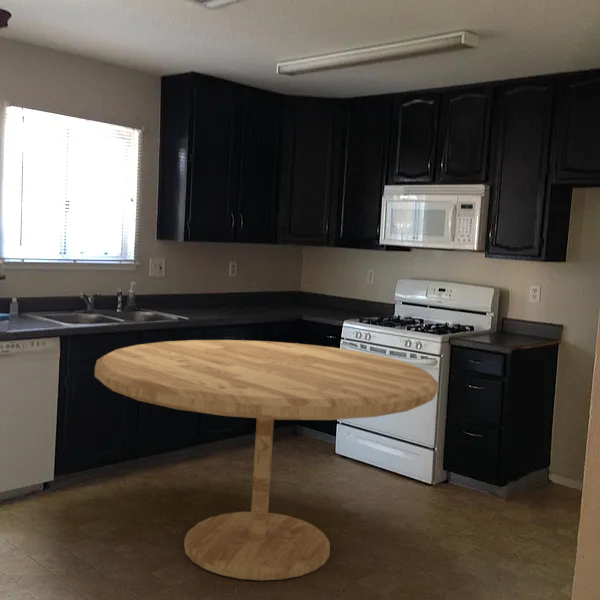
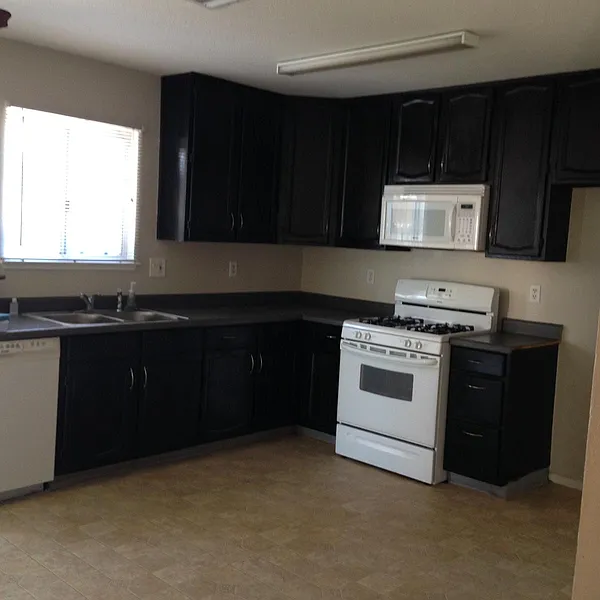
- dining table [94,339,440,581]
